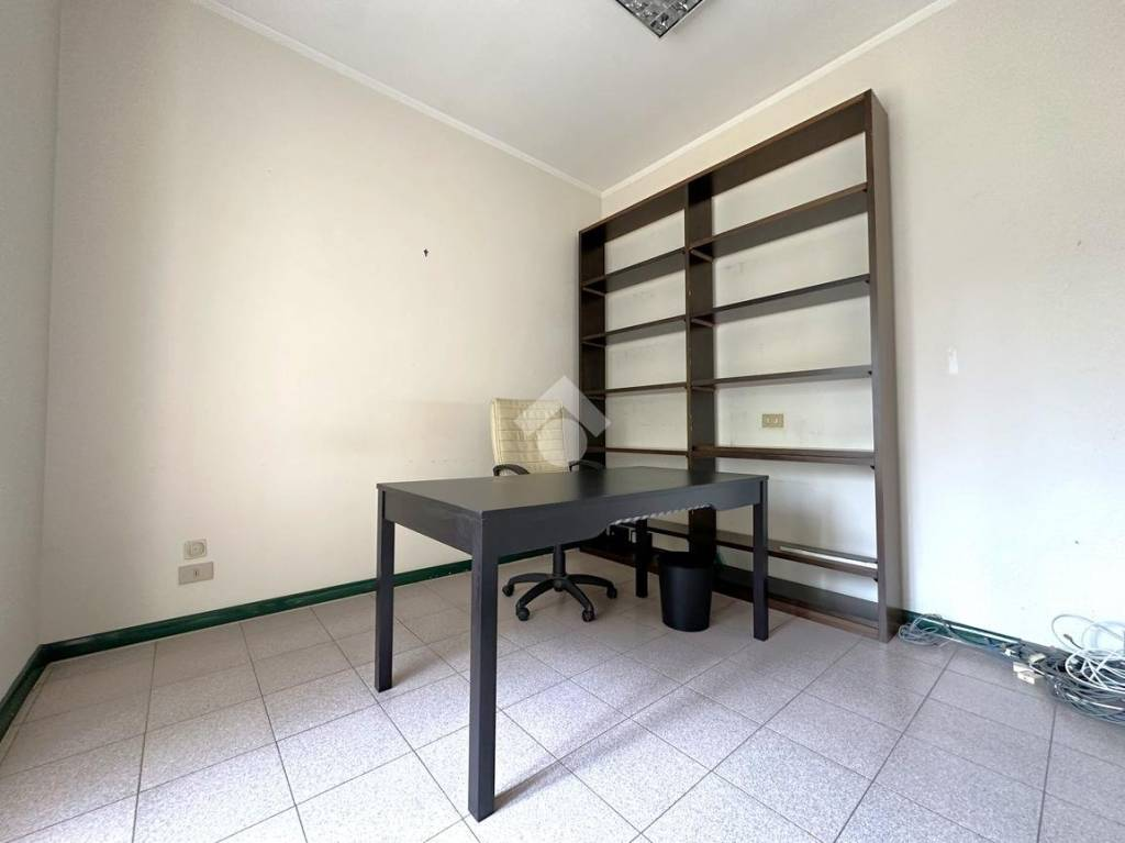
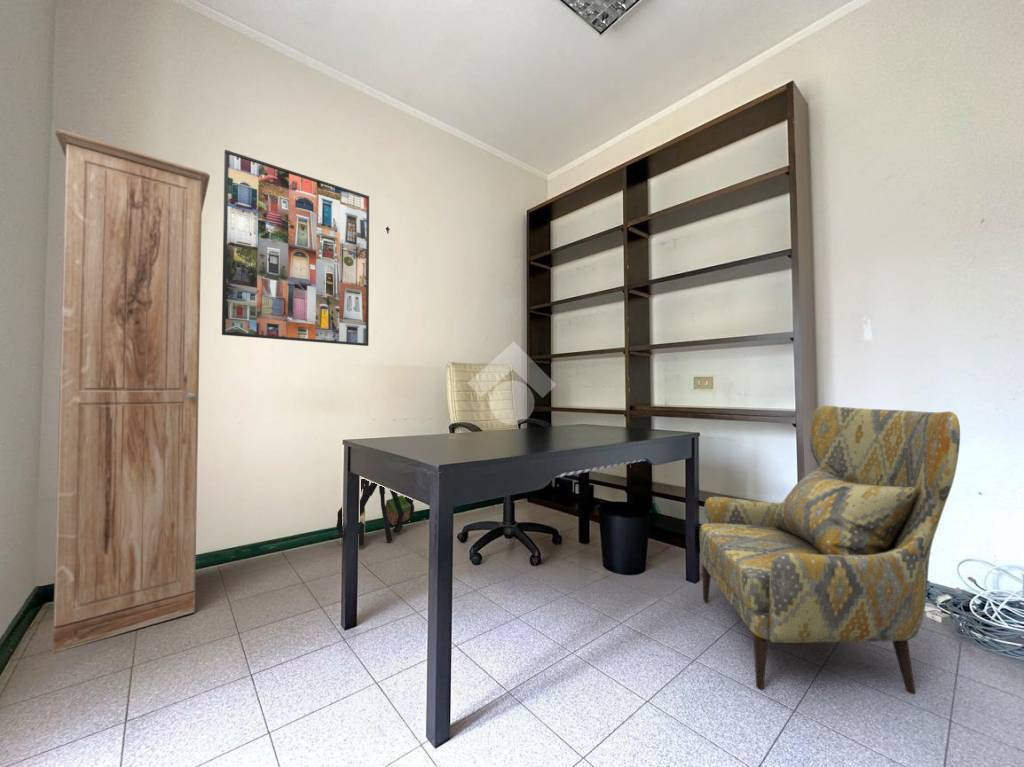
+ armchair [699,405,961,695]
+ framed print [221,149,370,347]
+ cabinet [51,128,211,654]
+ toy figurine [336,478,415,547]
